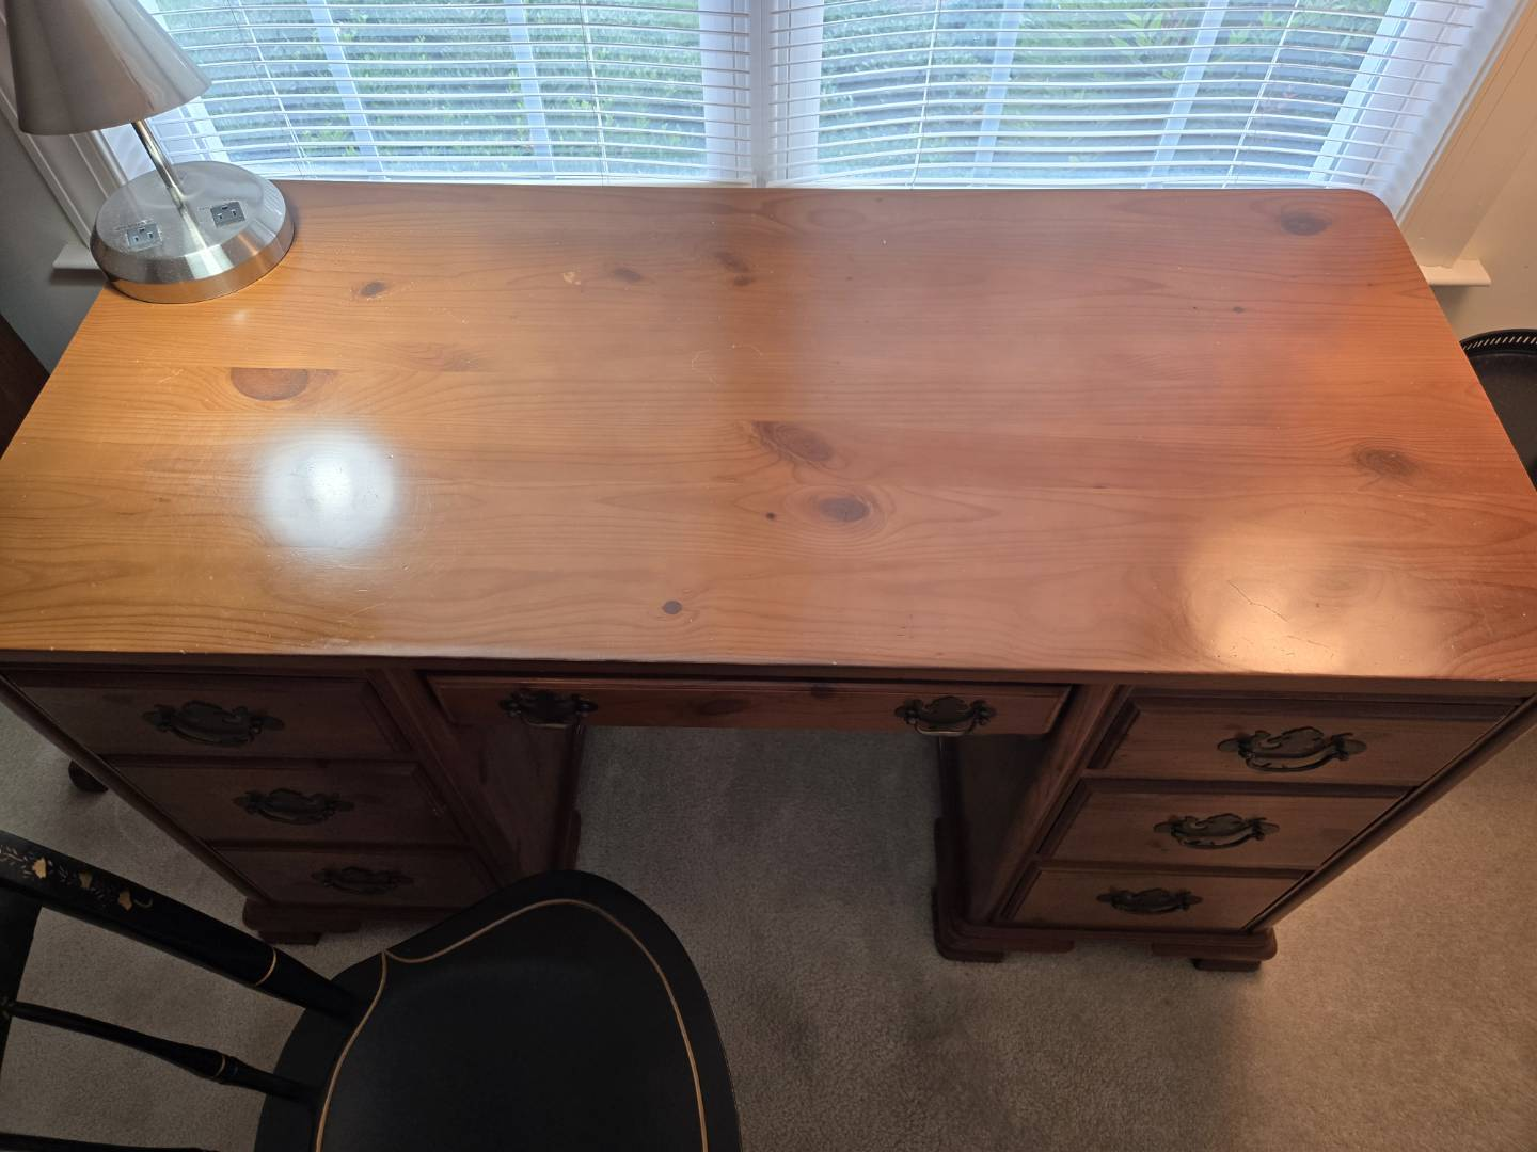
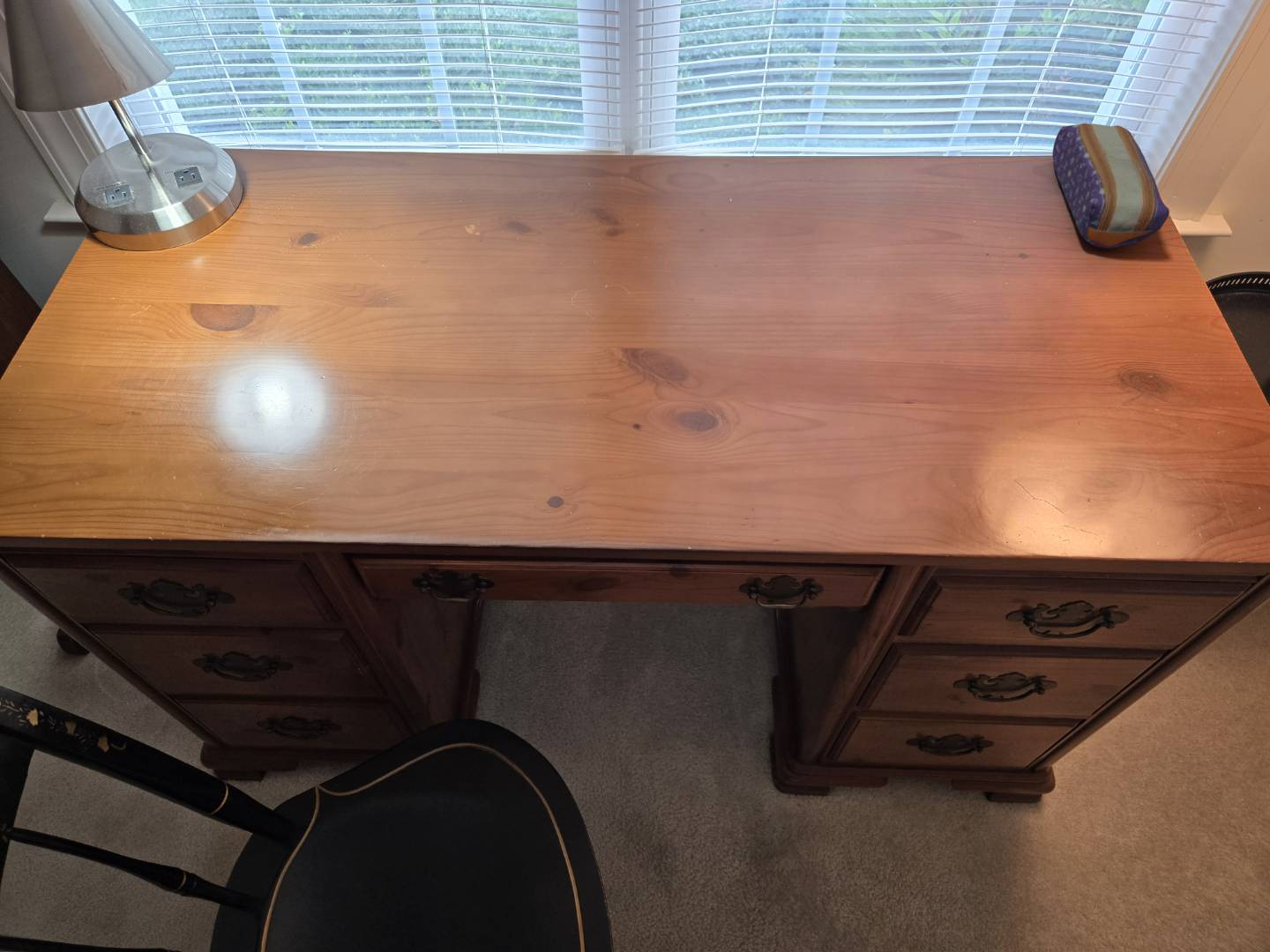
+ pencil case [1051,123,1170,249]
